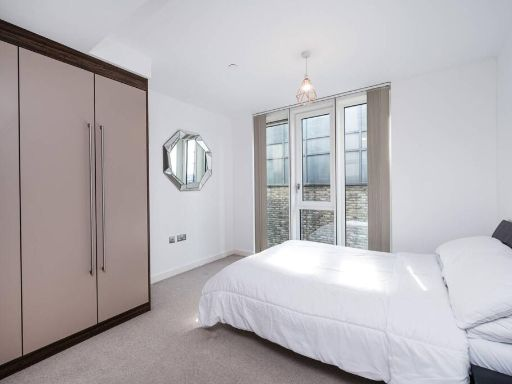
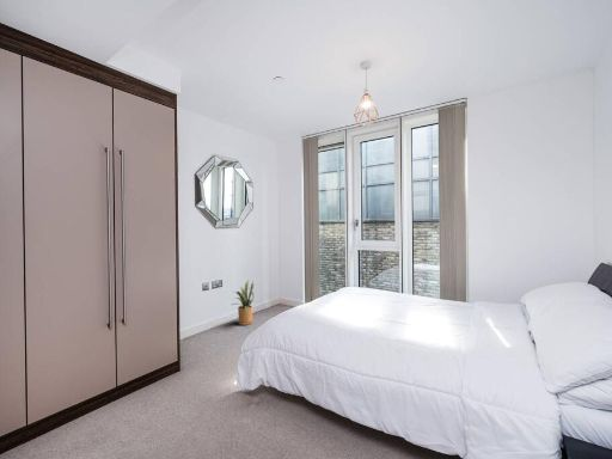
+ house plant [231,280,255,326]
